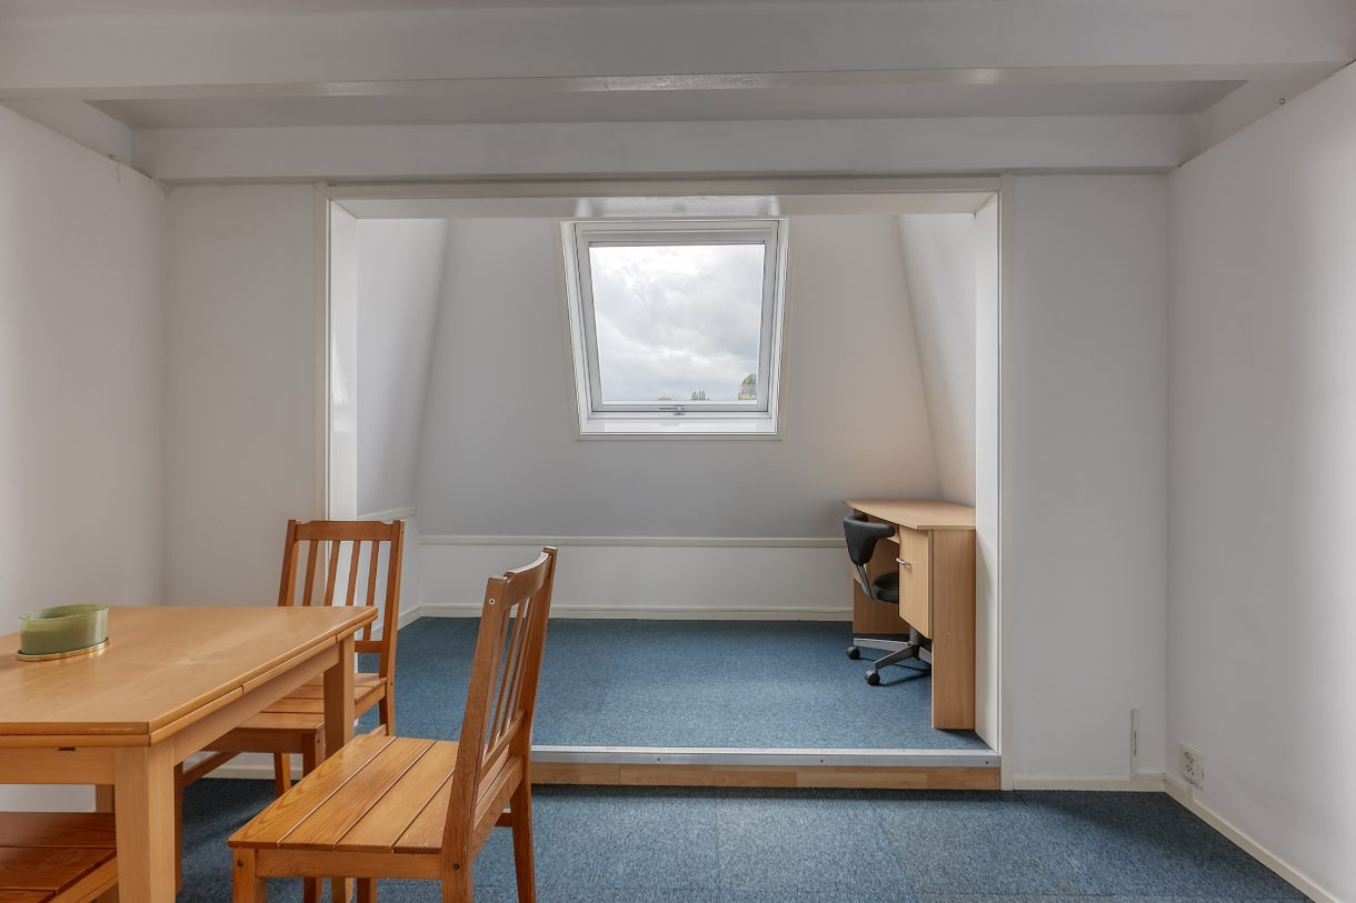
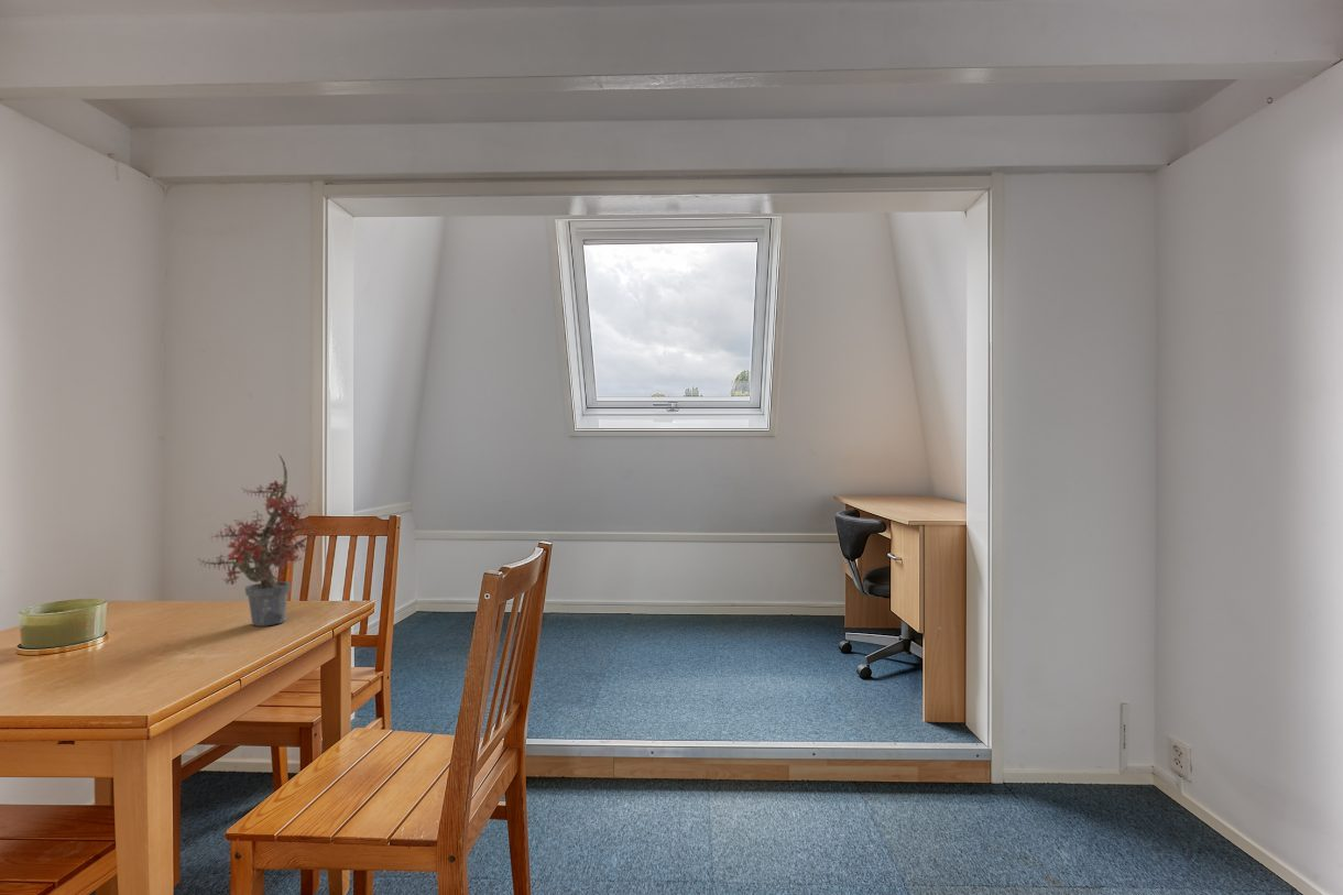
+ potted plant [196,454,320,627]
